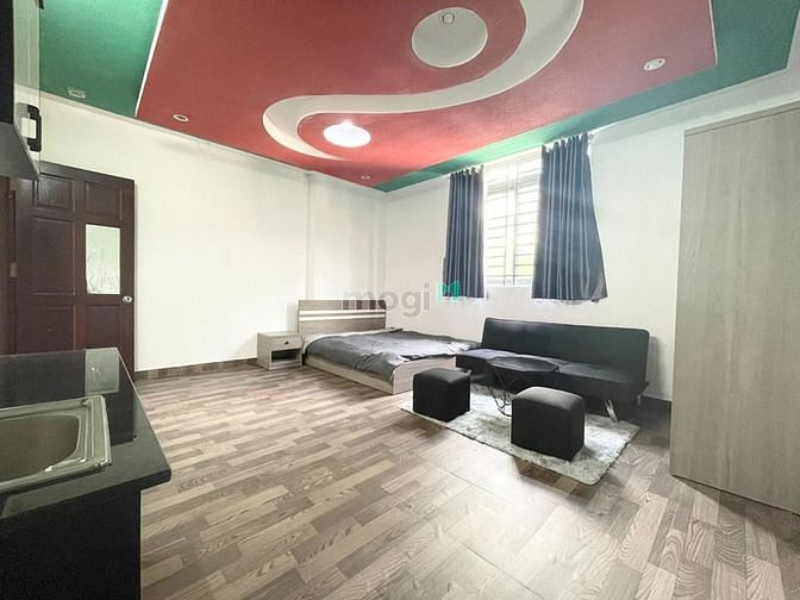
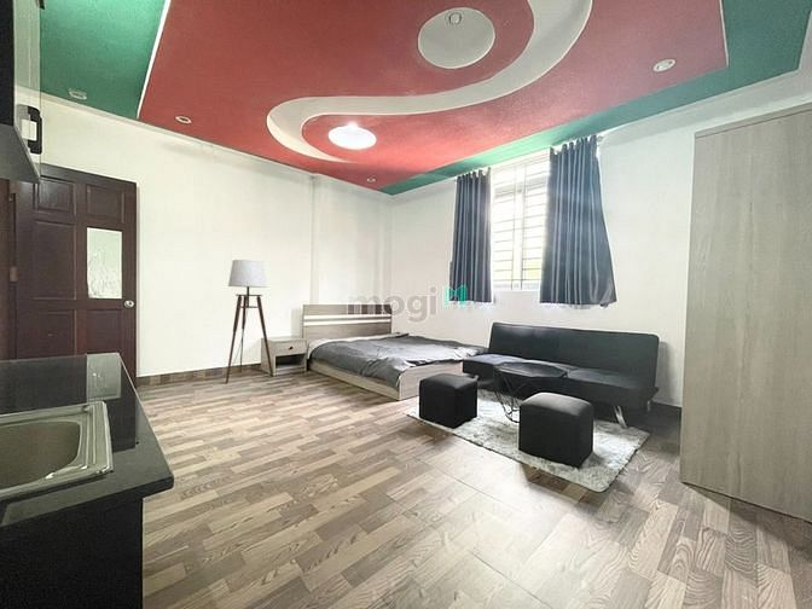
+ floor lamp [203,259,274,384]
